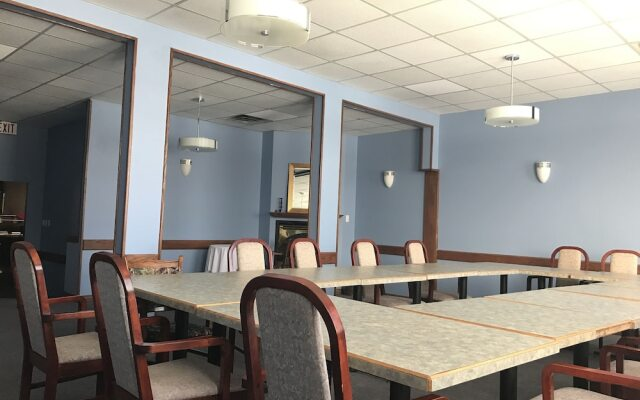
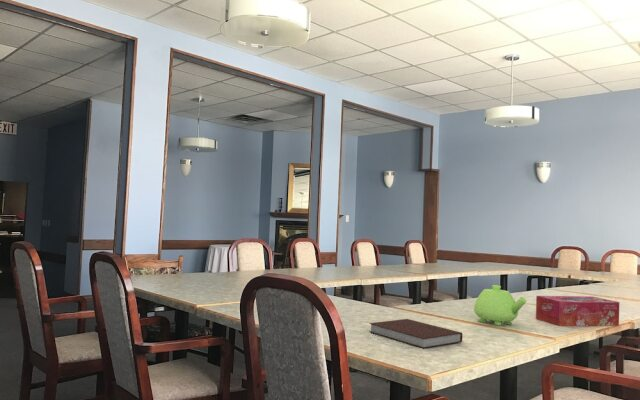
+ tissue box [535,295,620,327]
+ notebook [368,318,463,349]
+ teapot [473,284,528,327]
